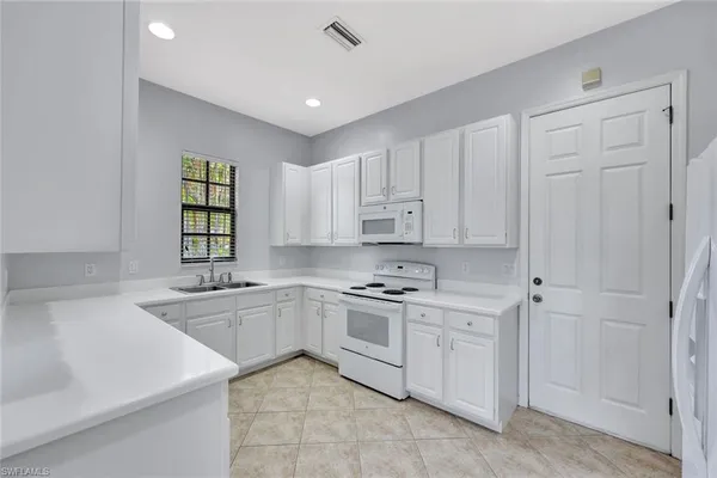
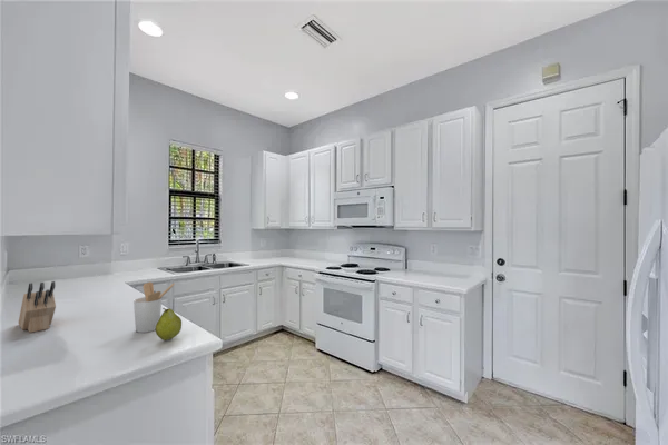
+ utensil holder [132,281,175,334]
+ knife block [17,280,57,334]
+ fruit [155,307,183,342]
